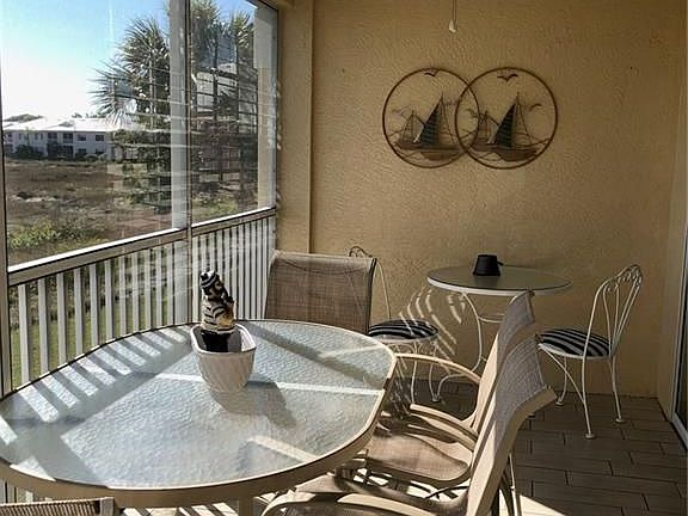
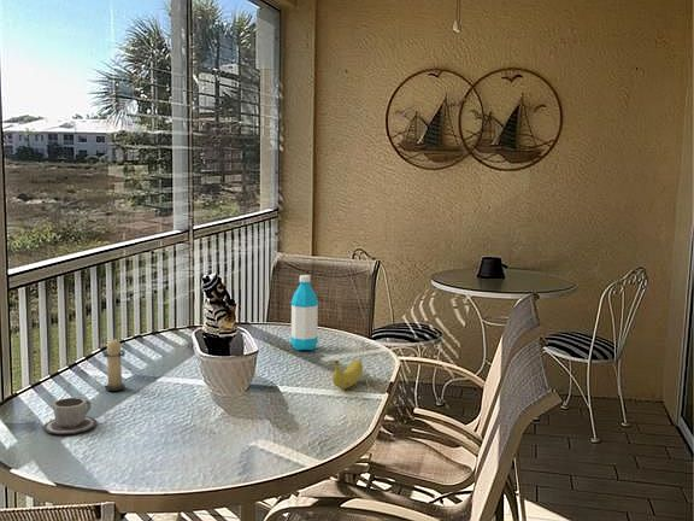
+ fruit [331,358,364,390]
+ cup [42,397,98,435]
+ candle [101,334,128,392]
+ water bottle [289,274,319,351]
